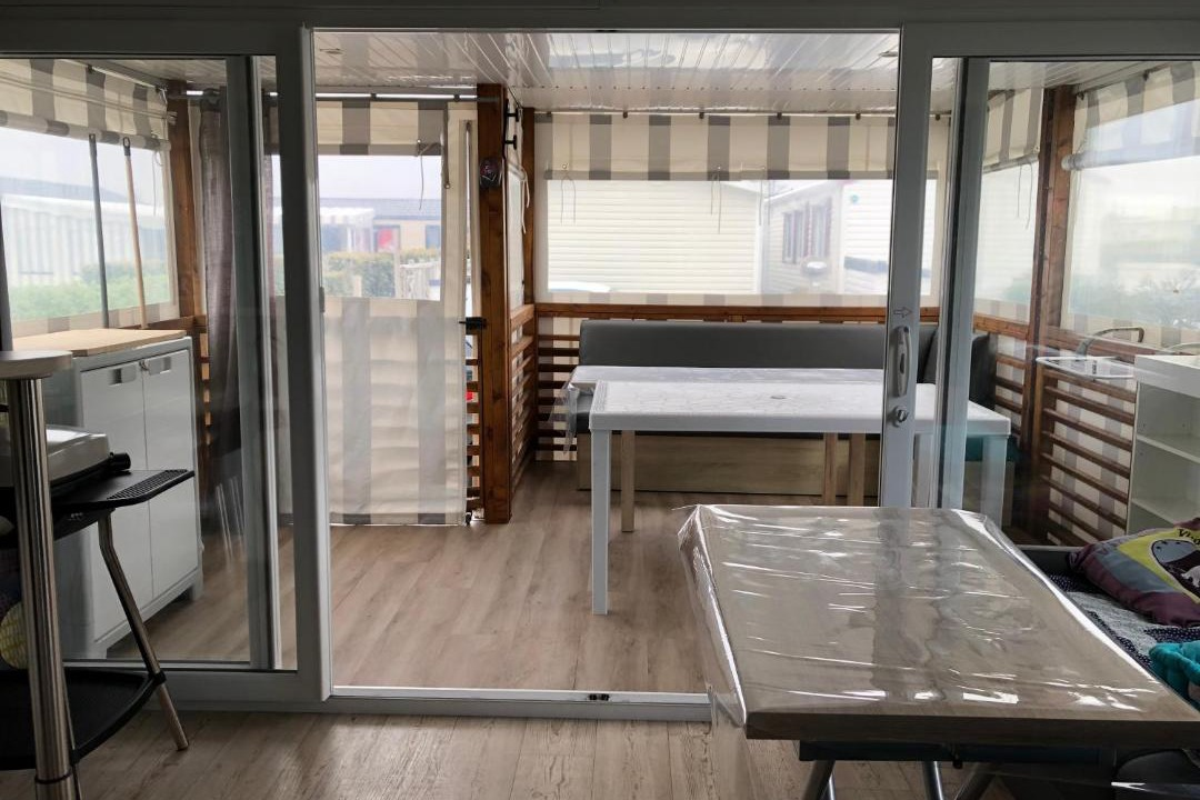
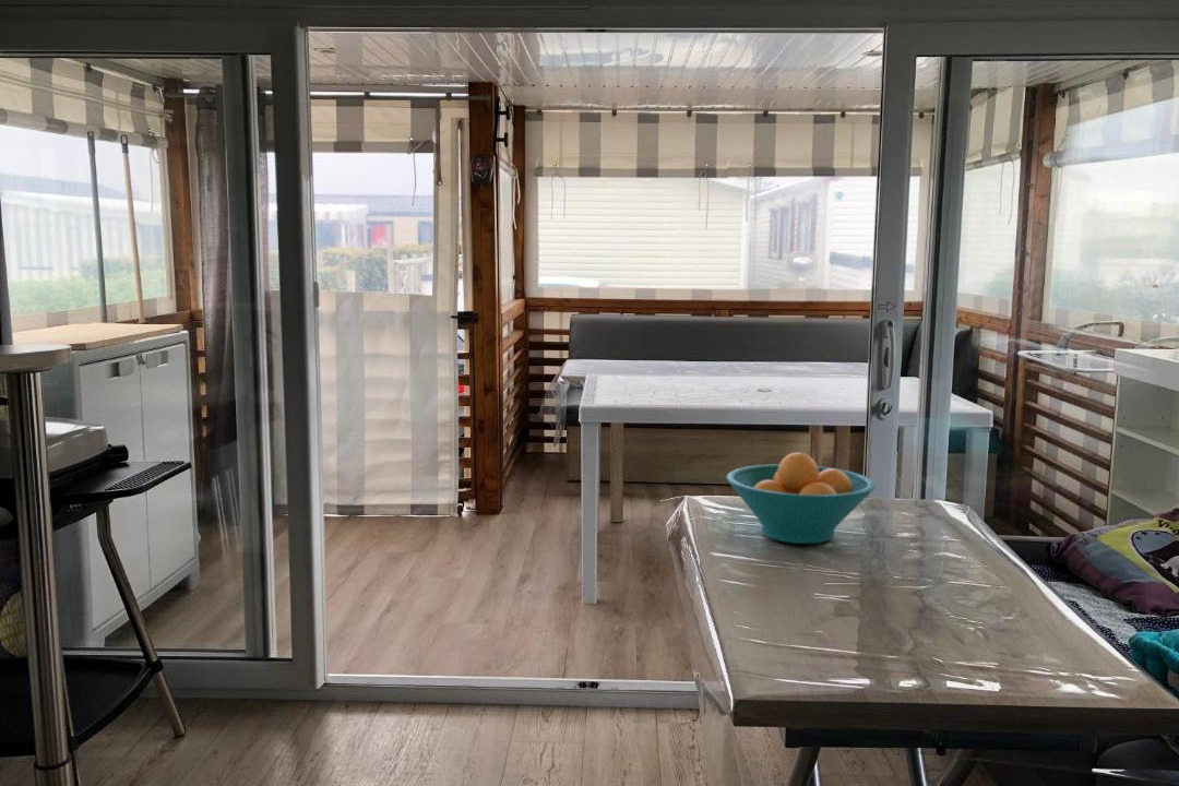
+ fruit bowl [725,451,877,545]
